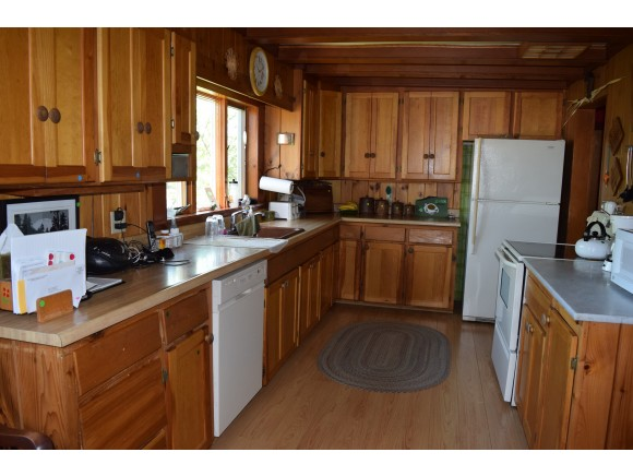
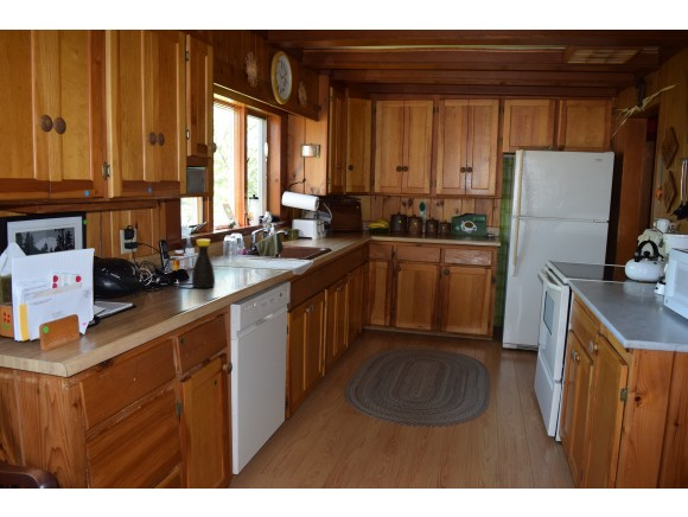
+ bottle [191,238,216,289]
